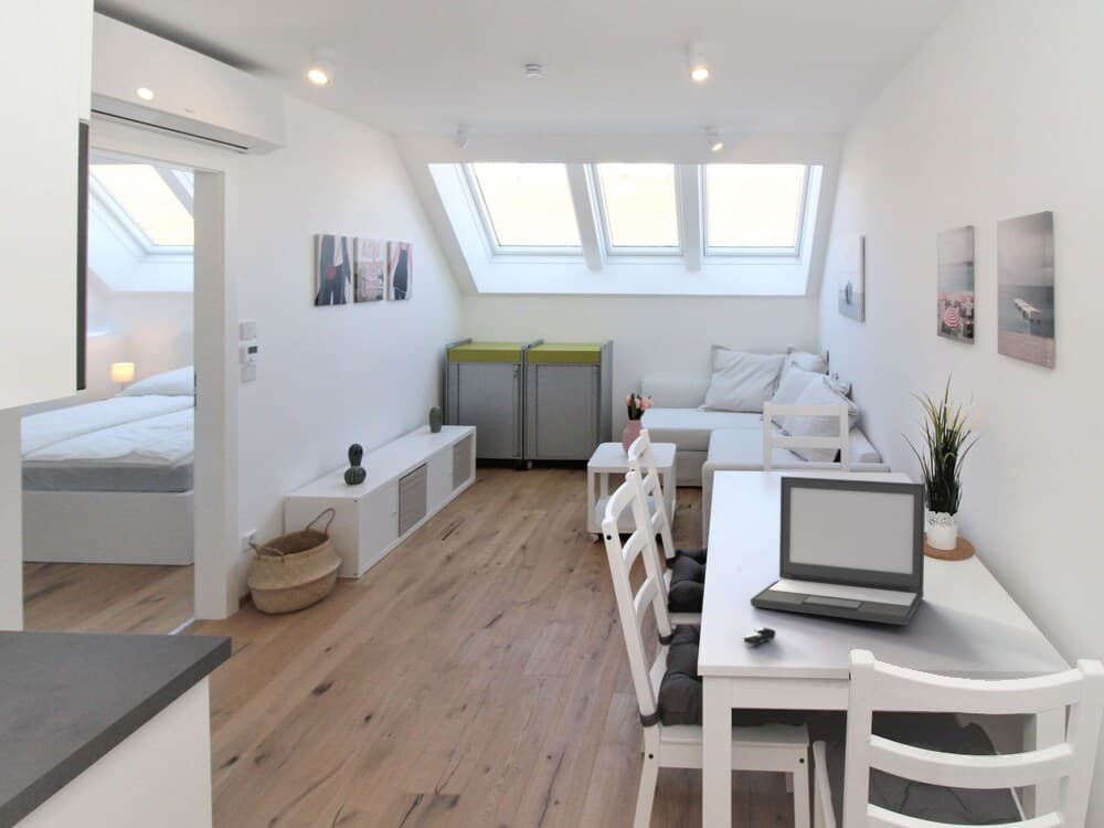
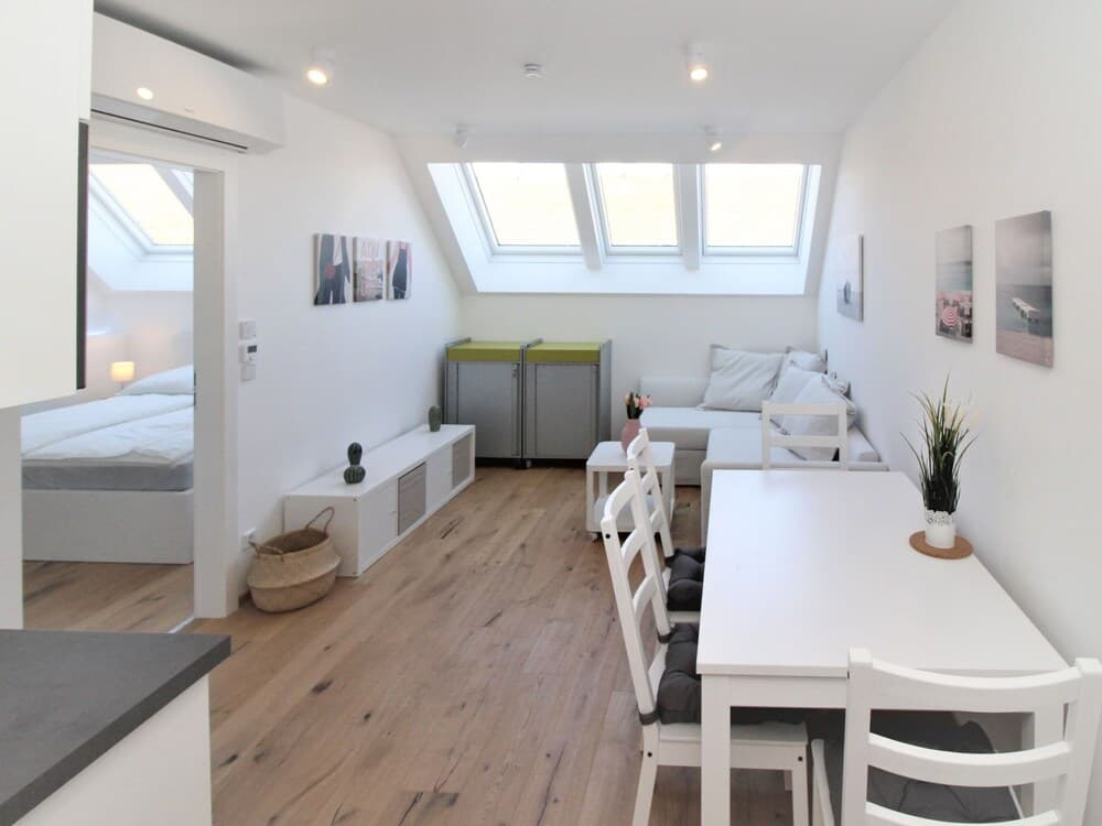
- computer mouse [743,626,777,646]
- laptop [750,475,926,626]
